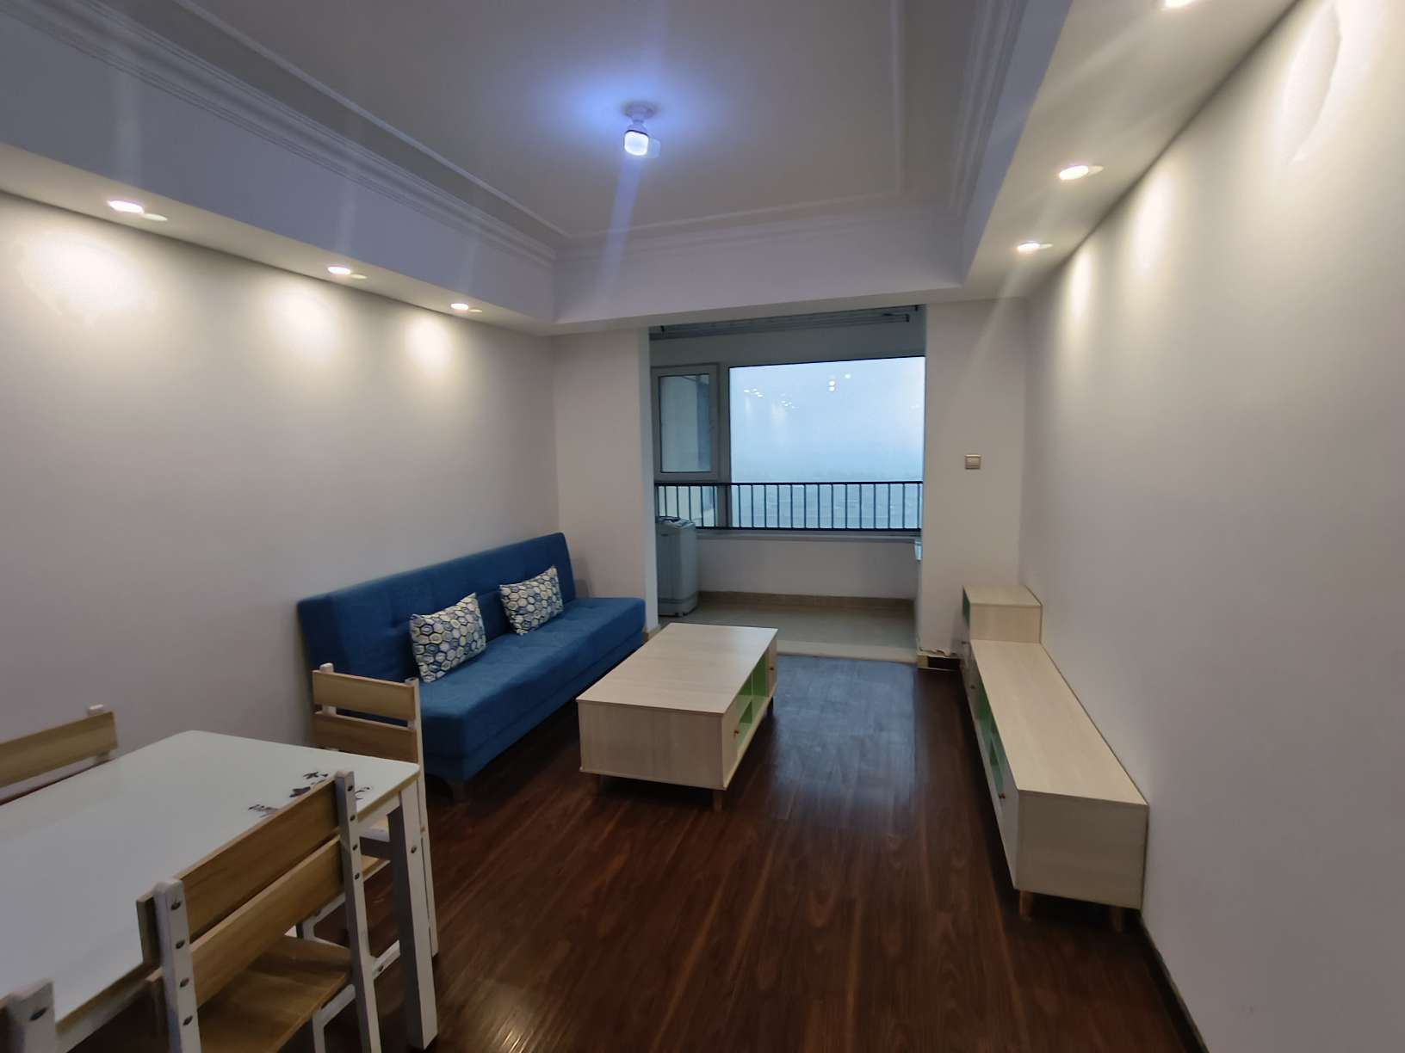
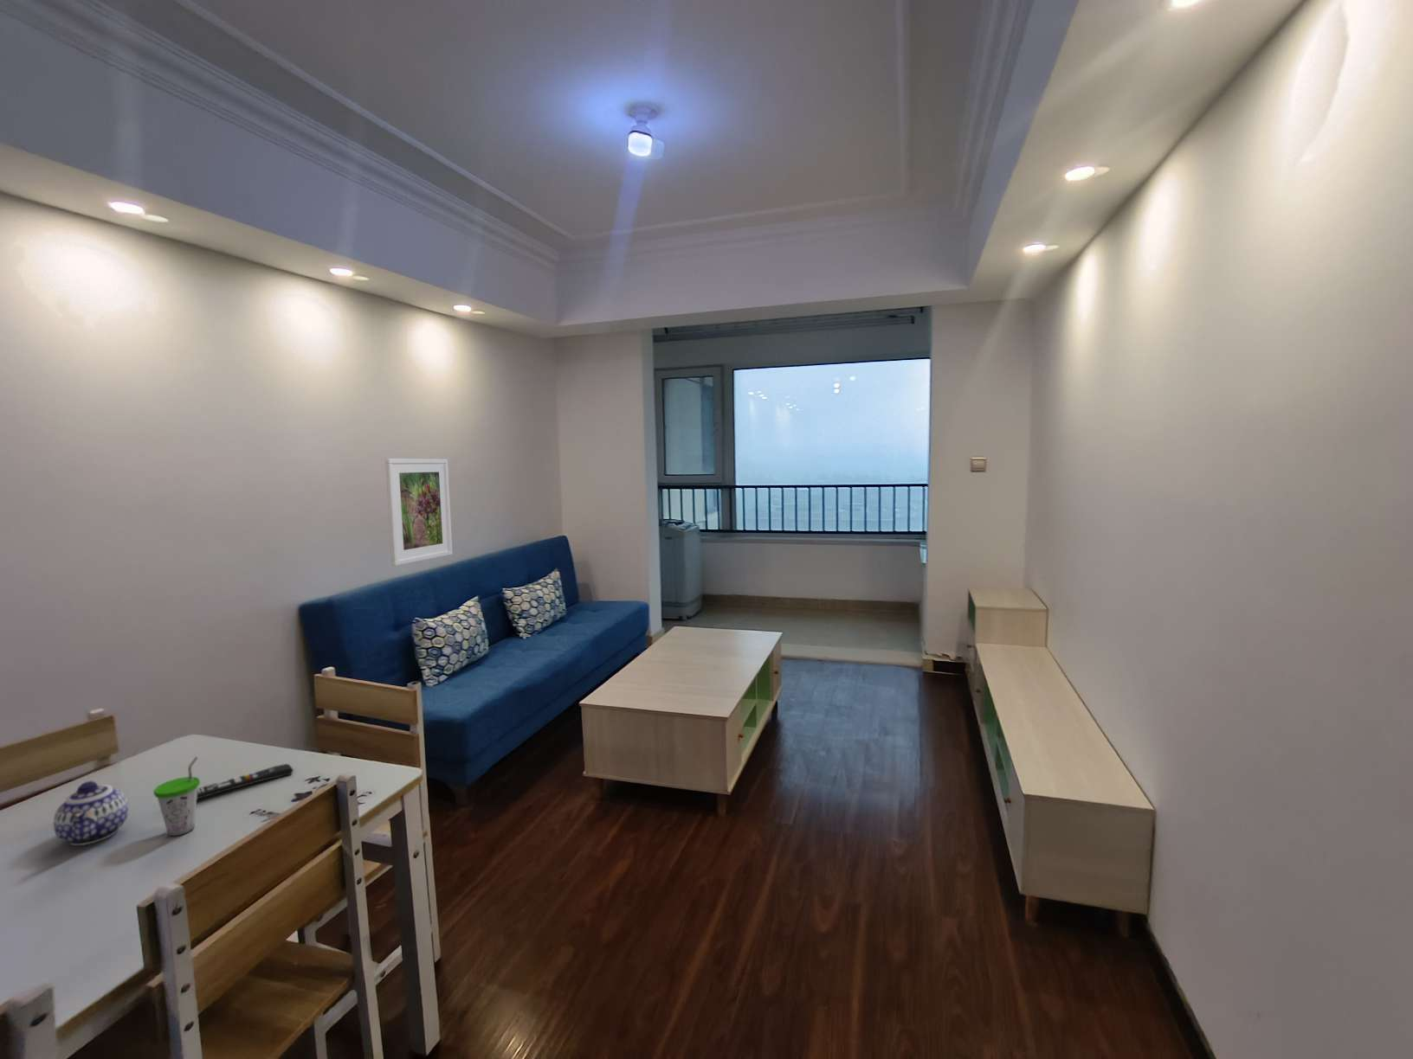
+ cup [152,756,201,837]
+ teapot [52,781,129,847]
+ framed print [385,457,454,566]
+ remote control [197,763,295,800]
